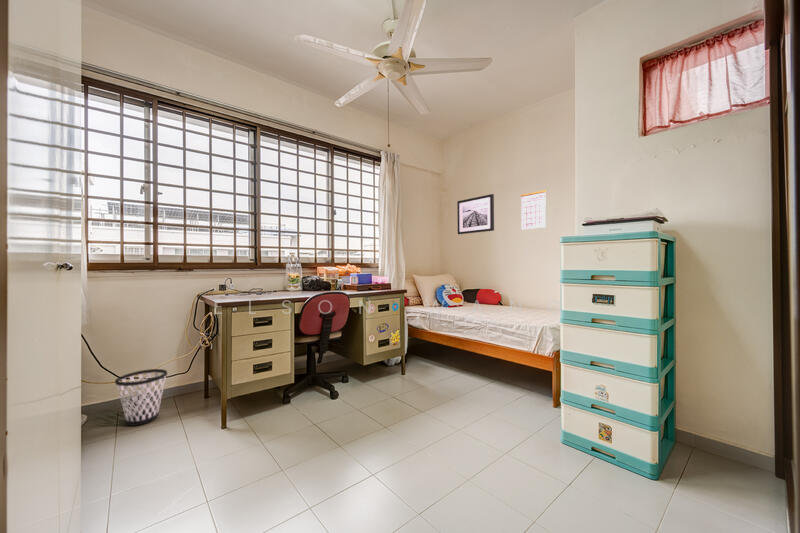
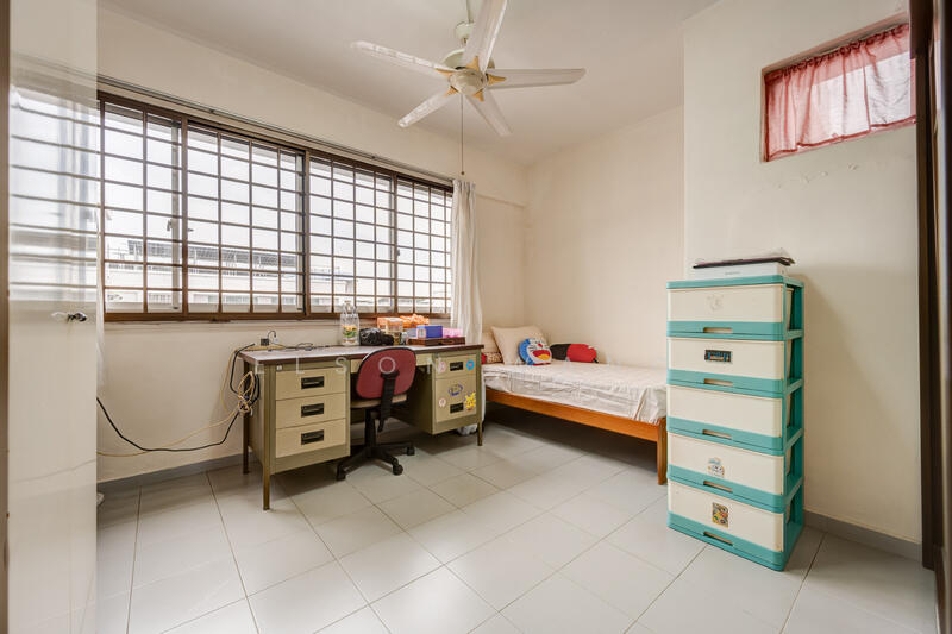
- wall art [456,193,495,235]
- wastebasket [114,368,168,427]
- calendar [520,188,547,231]
